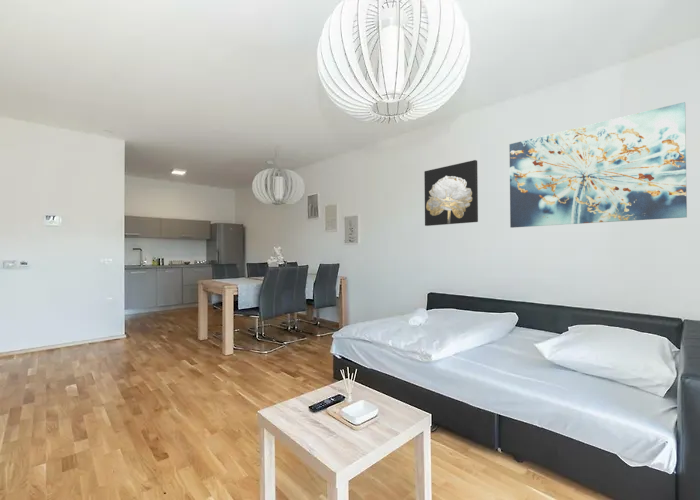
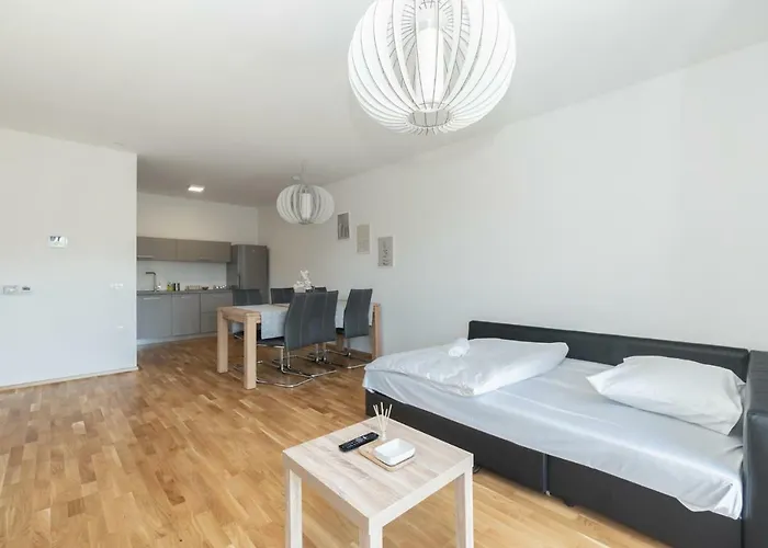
- wall art [423,159,479,227]
- wall art [508,101,688,229]
